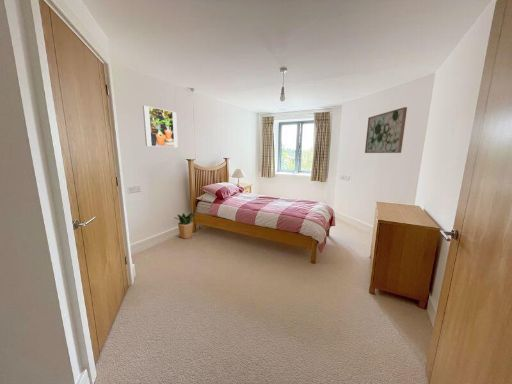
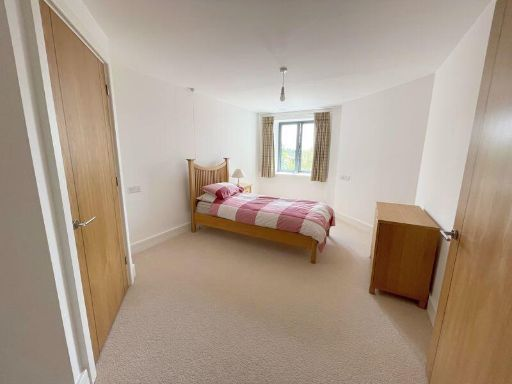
- potted plant [175,211,198,240]
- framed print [142,105,179,148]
- wall art [364,106,408,154]
